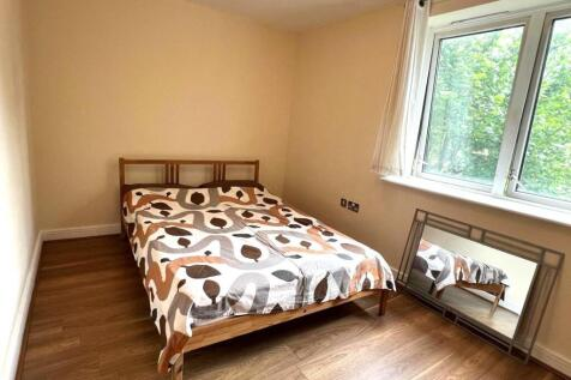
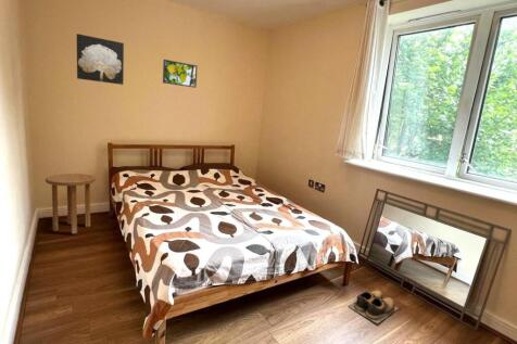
+ shoes [348,290,399,324]
+ side table [45,173,97,234]
+ wall art [76,33,125,86]
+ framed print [162,59,199,89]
